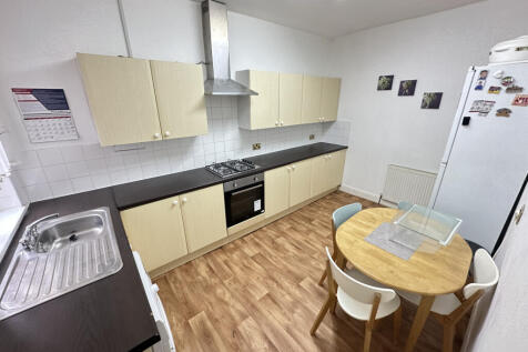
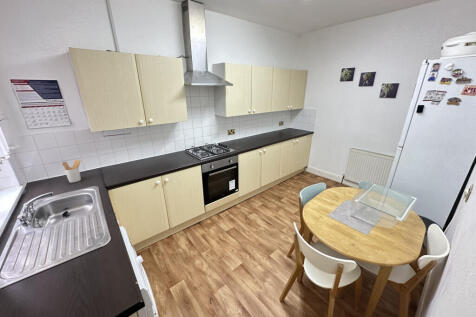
+ utensil holder [61,159,82,183]
